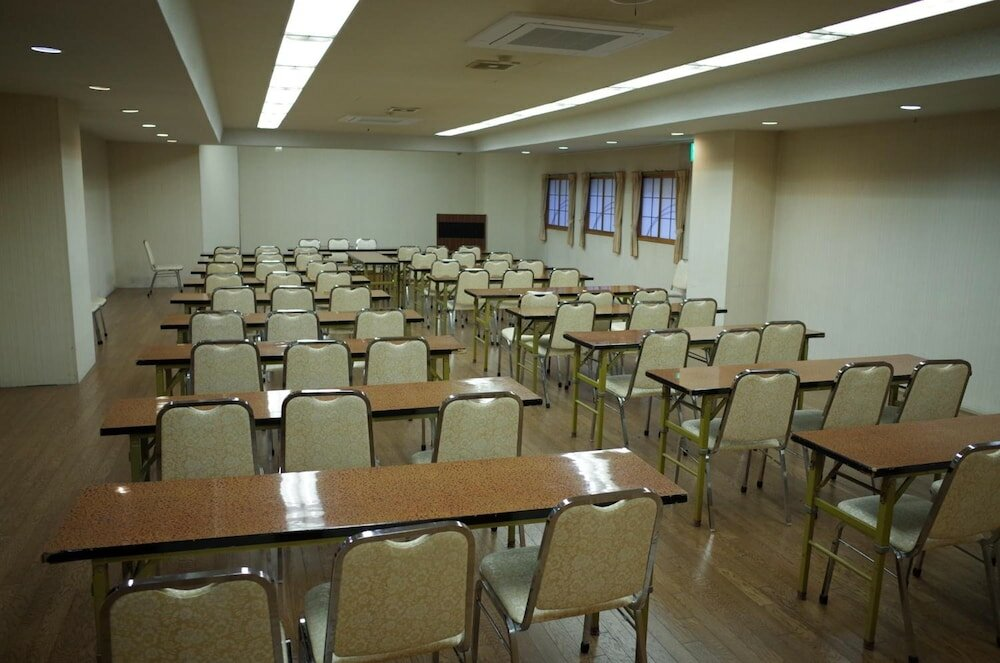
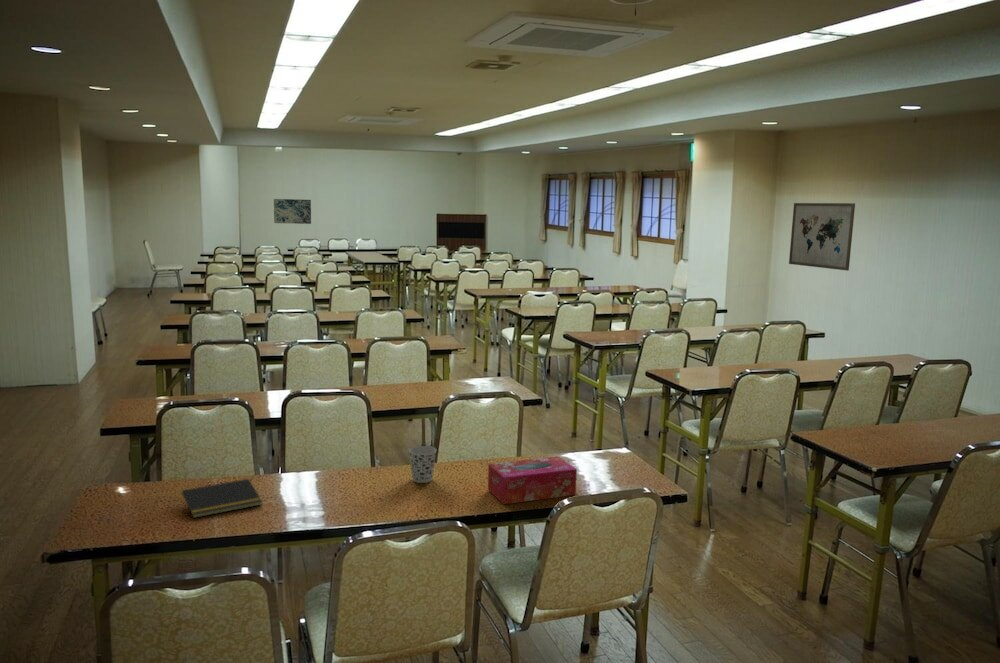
+ notepad [180,478,263,519]
+ wall art [788,202,856,272]
+ wall art [273,198,312,225]
+ tissue box [487,455,578,505]
+ cup [408,445,438,484]
